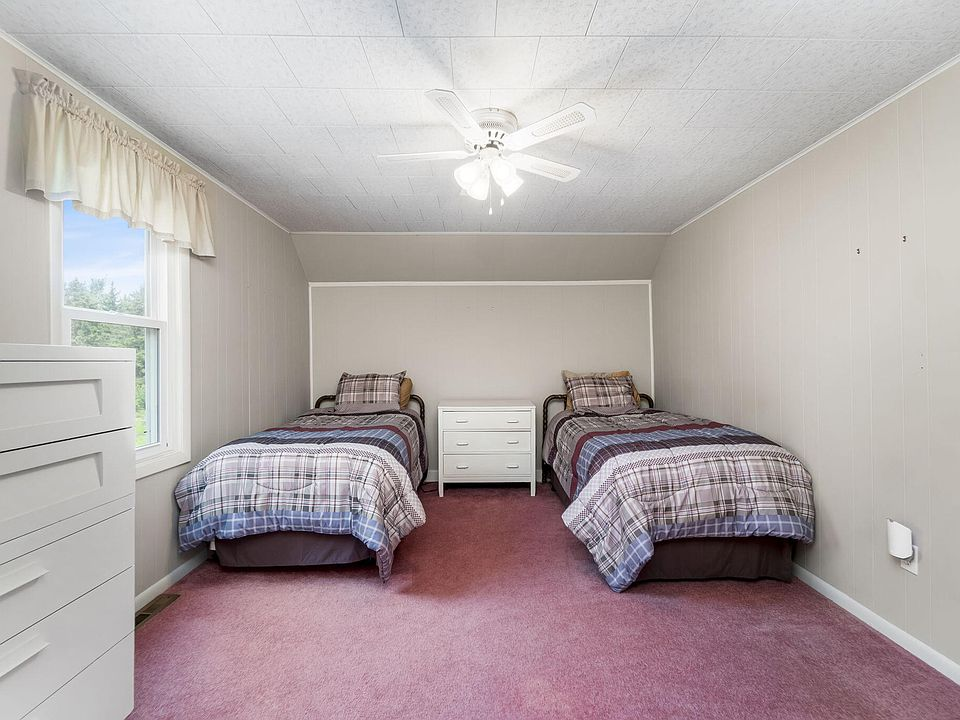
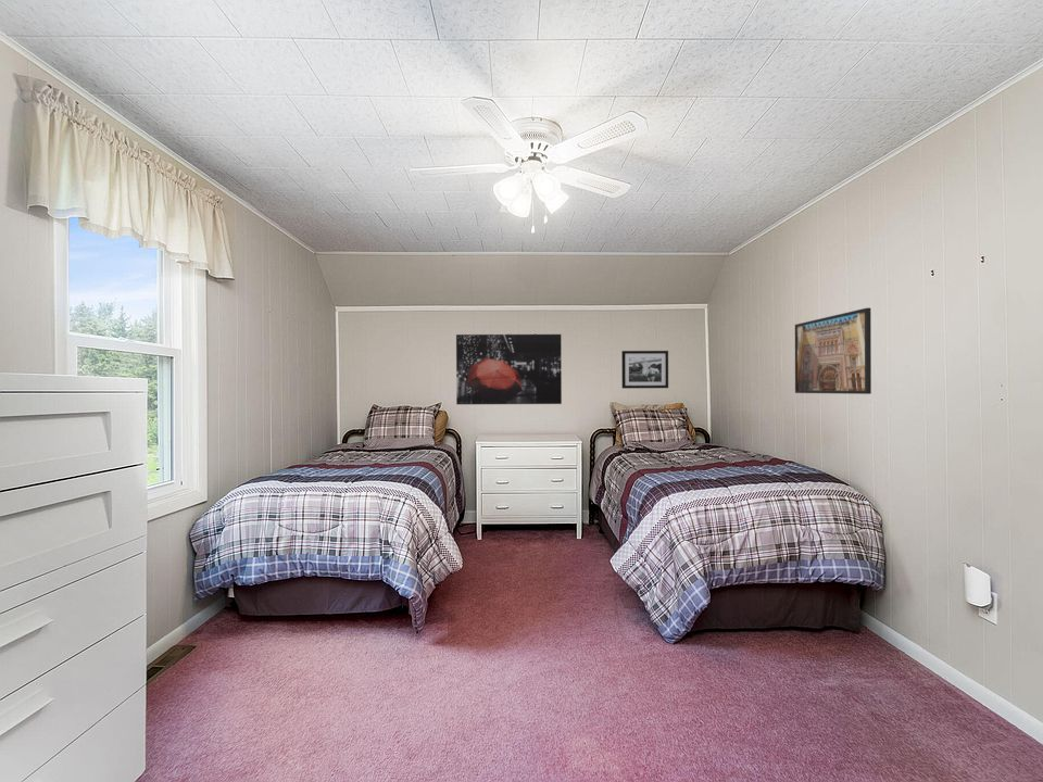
+ wall art [455,333,563,405]
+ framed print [794,306,872,395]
+ picture frame [620,350,669,390]
